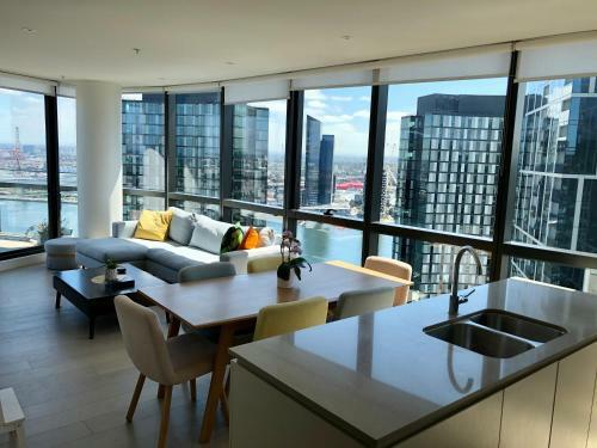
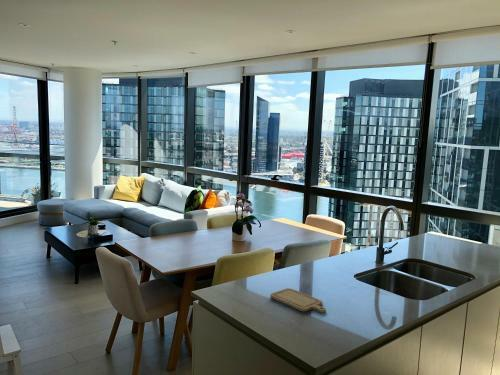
+ chopping board [269,287,327,314]
